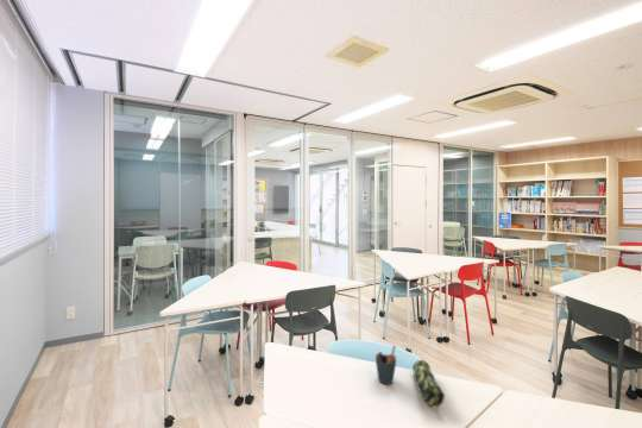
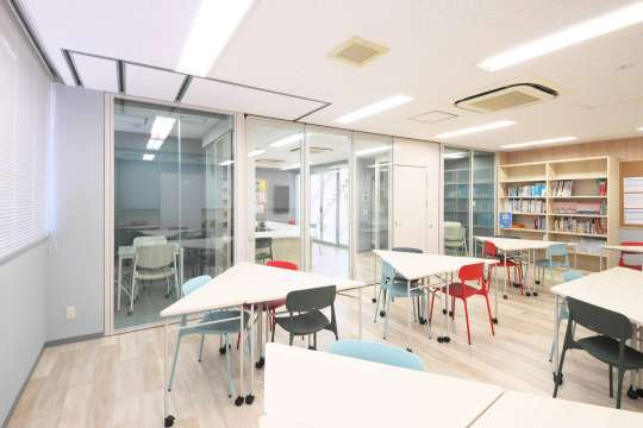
- pen holder [374,345,397,385]
- pencil case [411,358,446,408]
